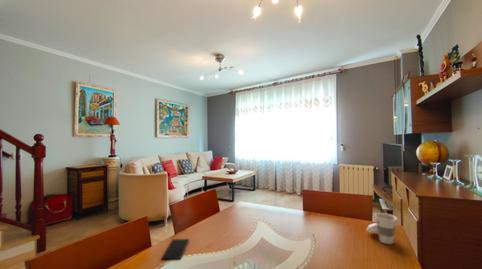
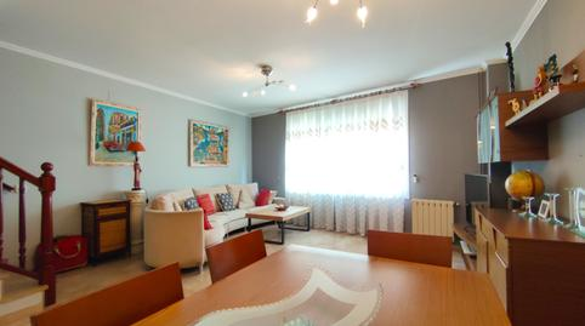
- smartphone [161,238,190,260]
- cup [365,212,398,245]
